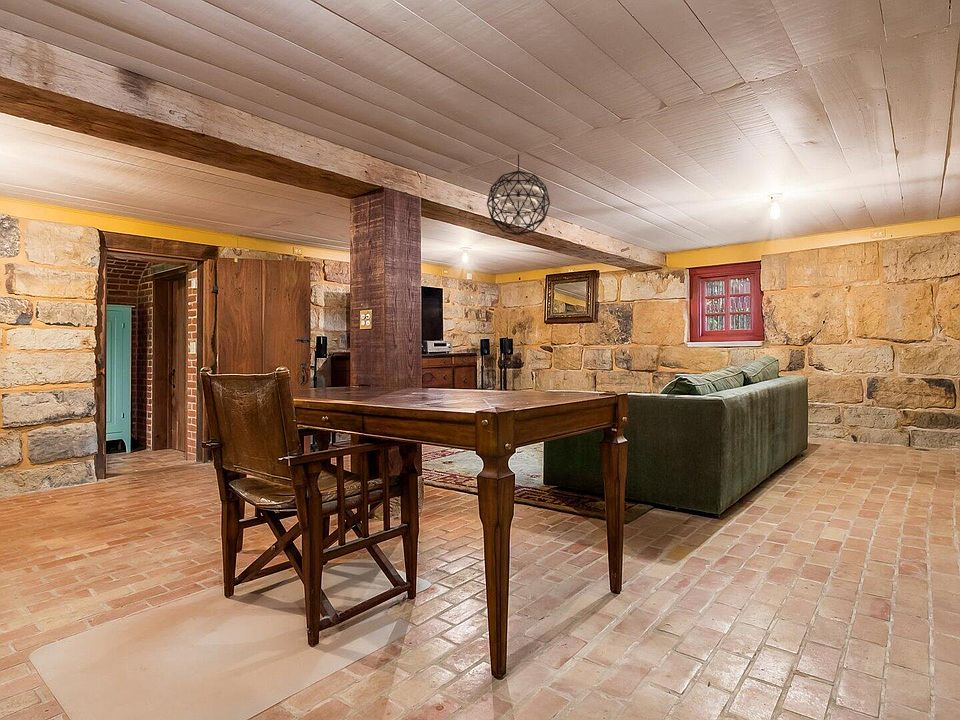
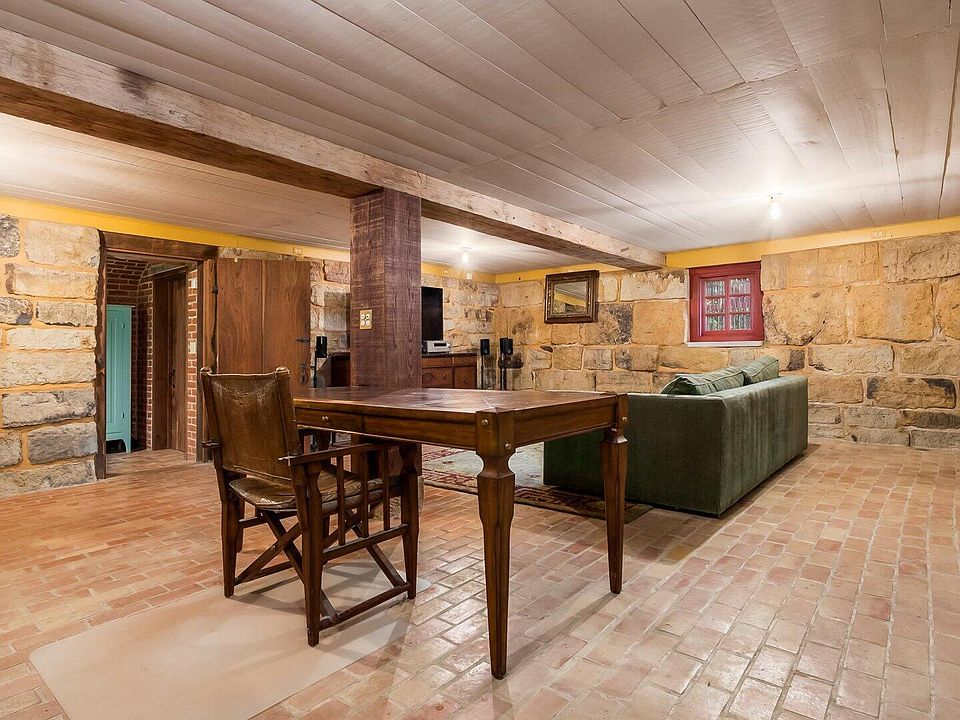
- pendant light [486,154,551,236]
